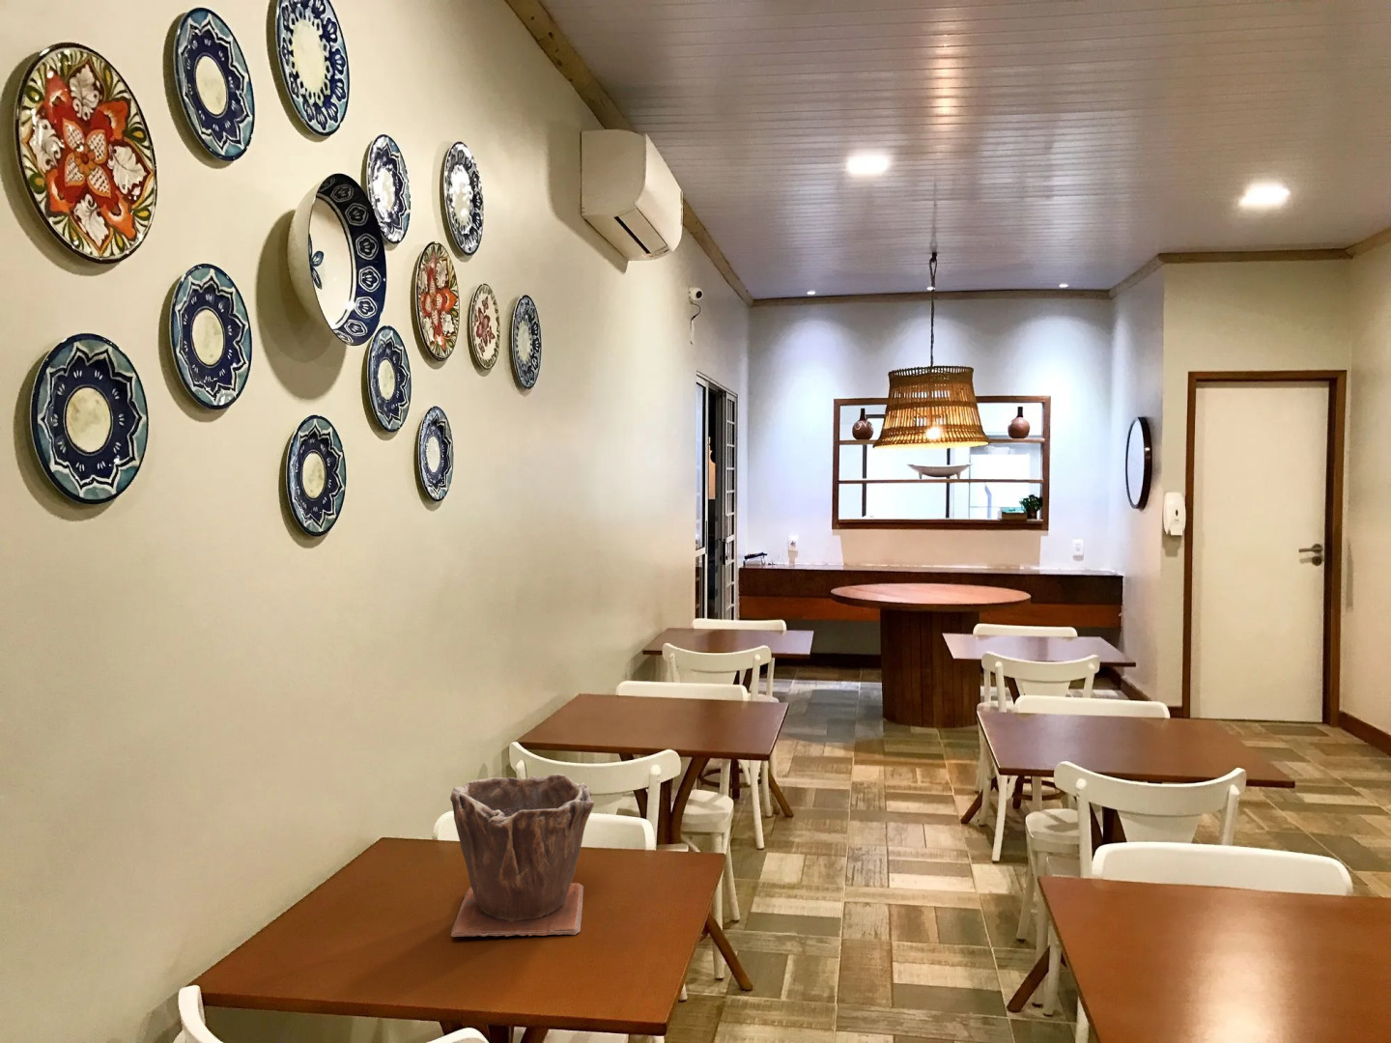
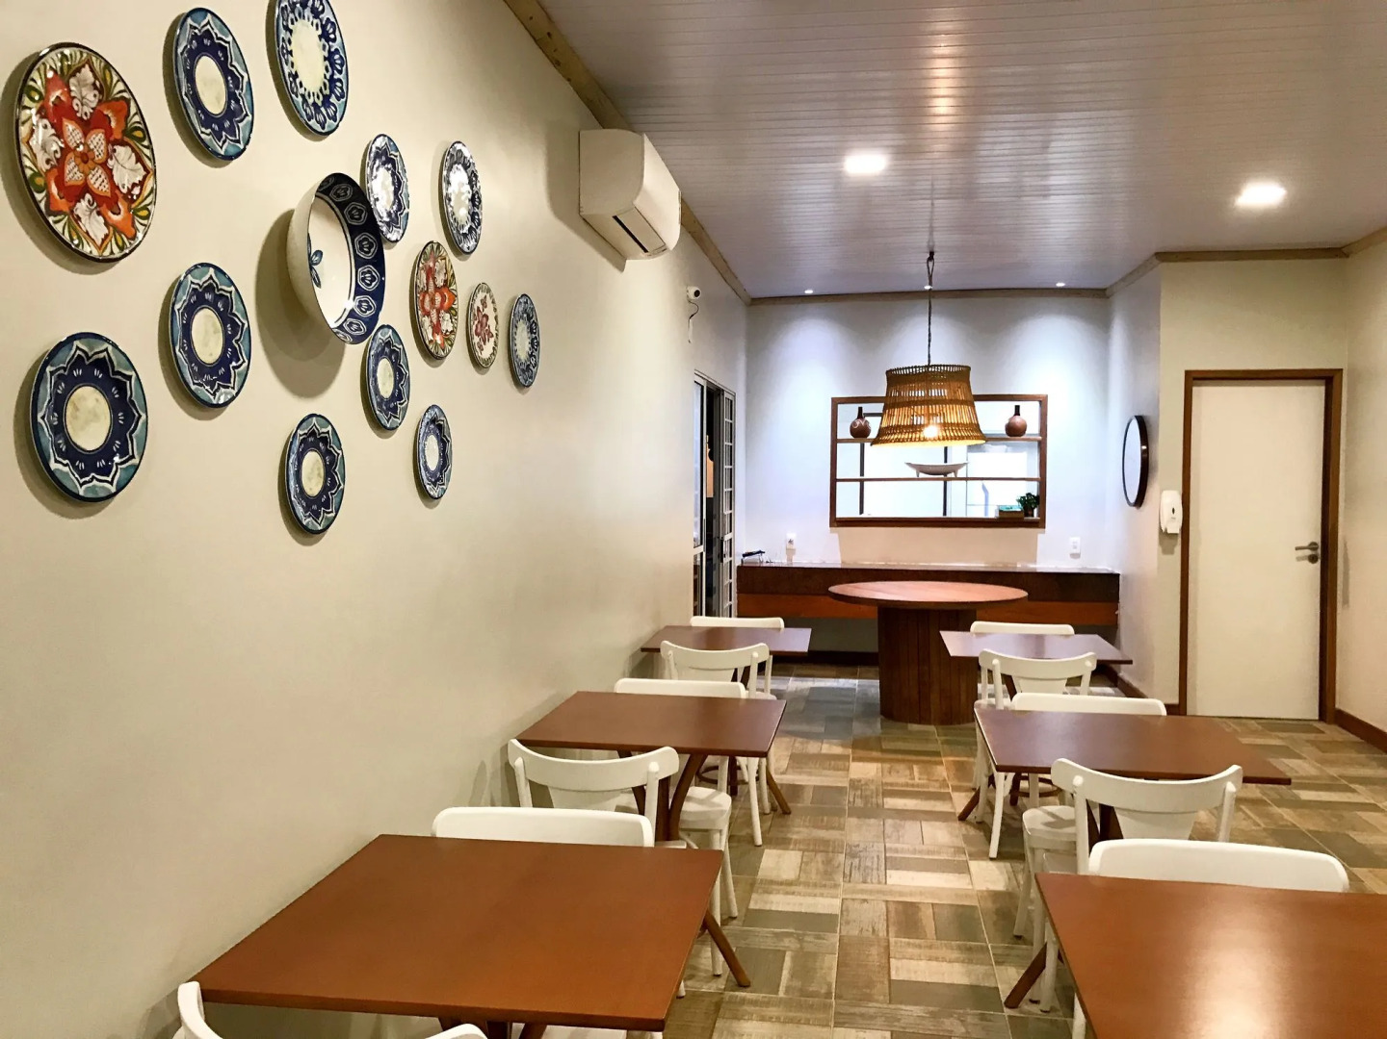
- plant pot [449,772,595,938]
